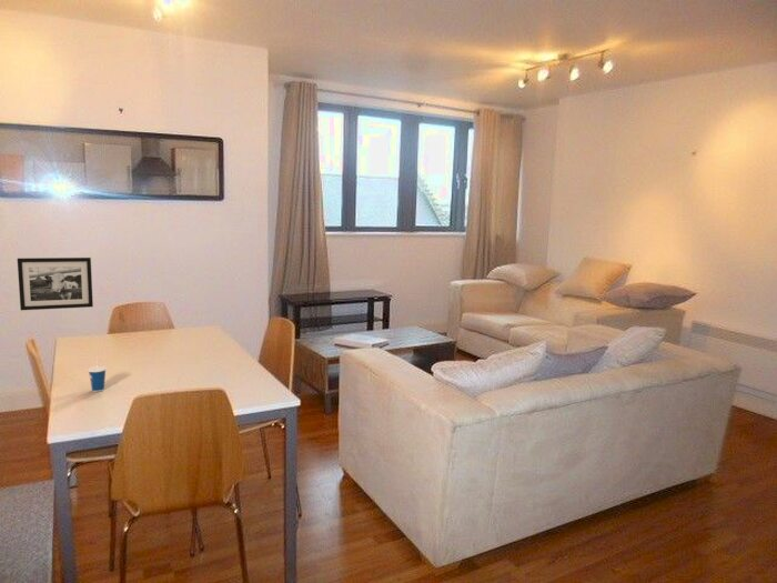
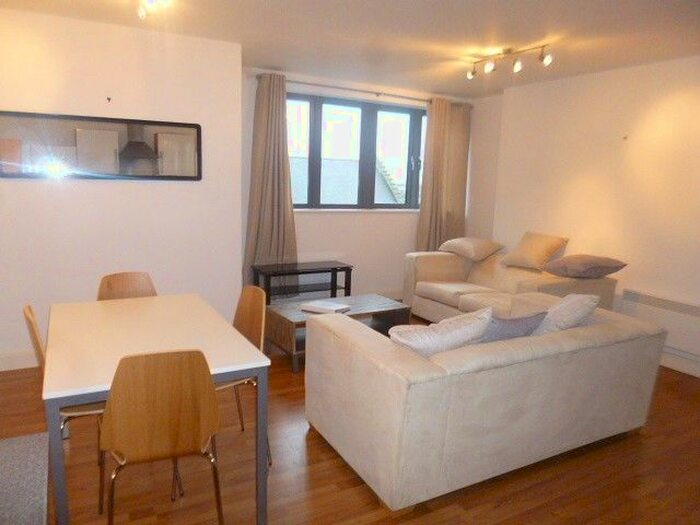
- picture frame [17,257,94,311]
- cup [87,358,108,393]
